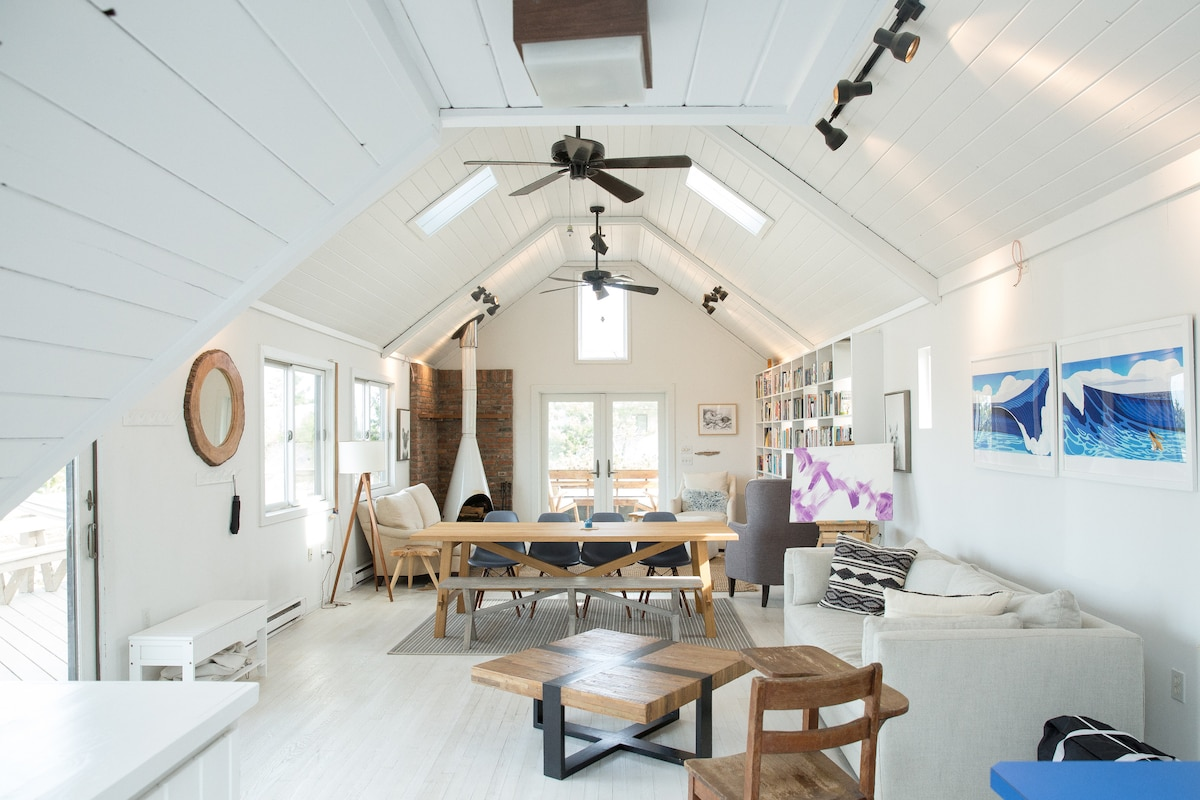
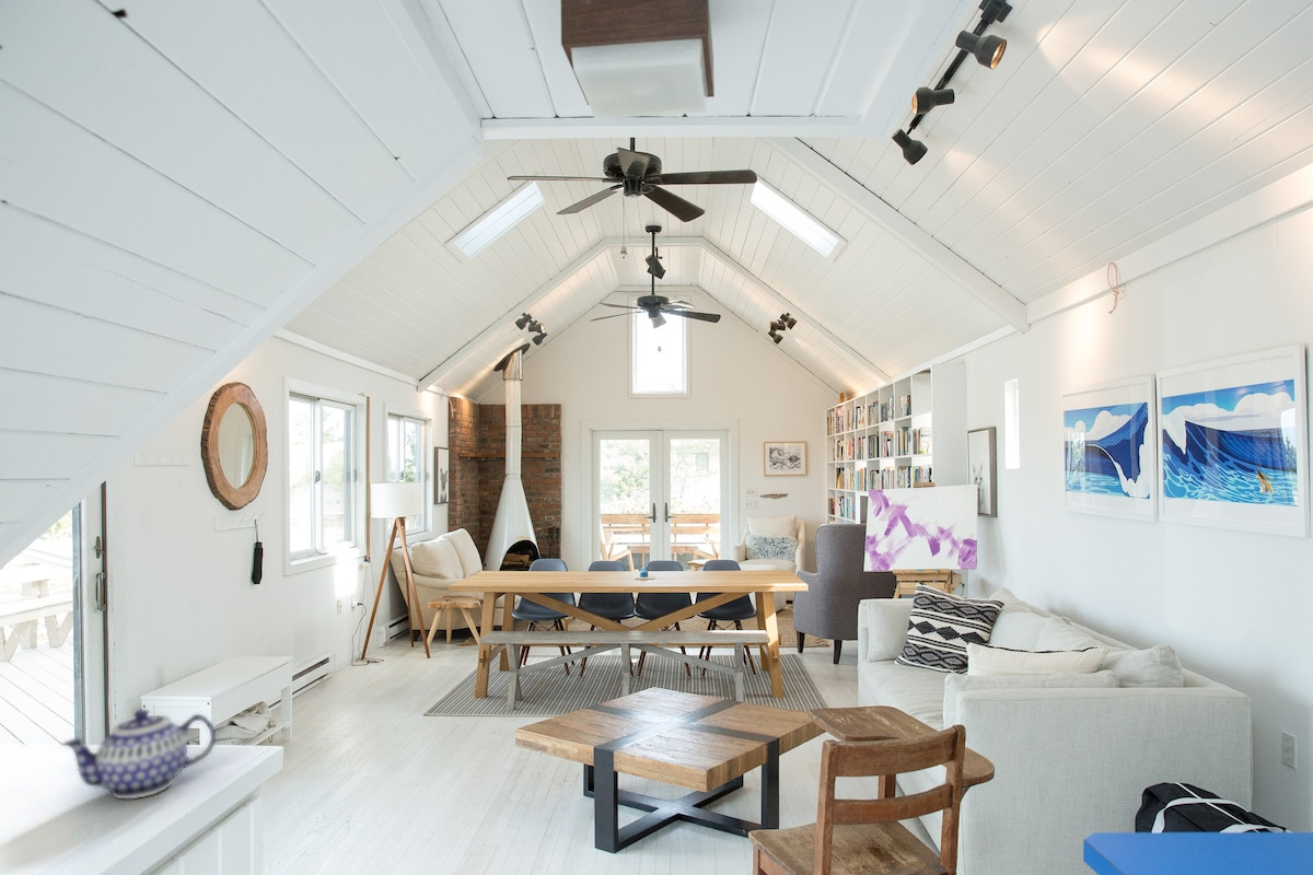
+ teapot [60,709,217,800]
